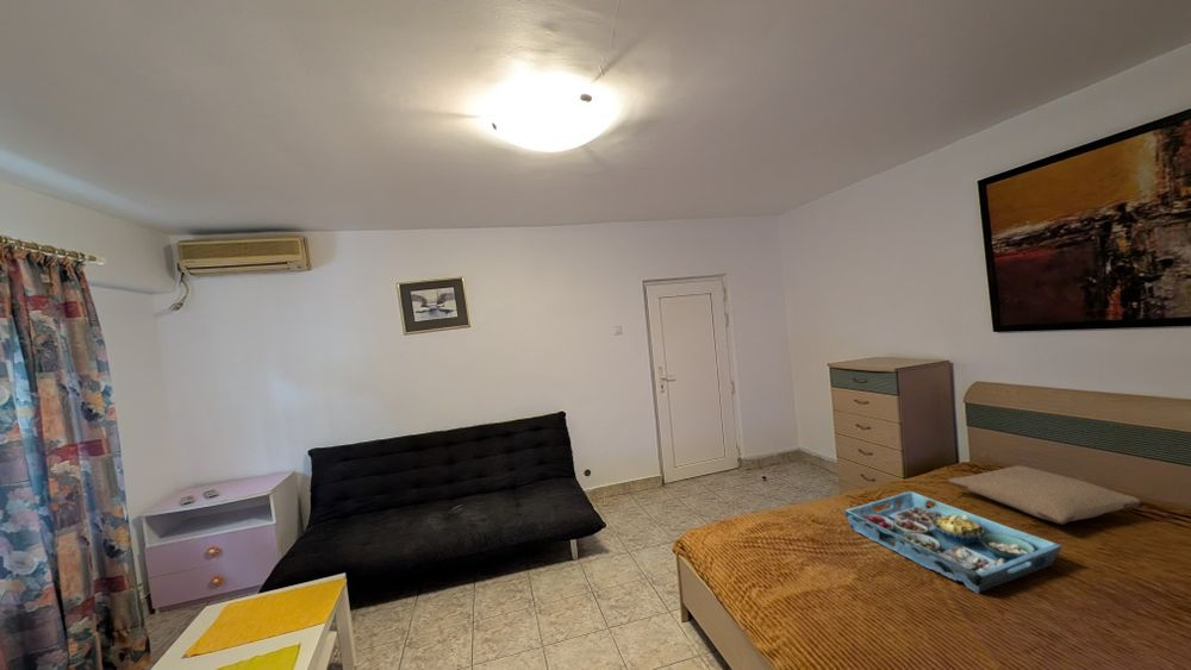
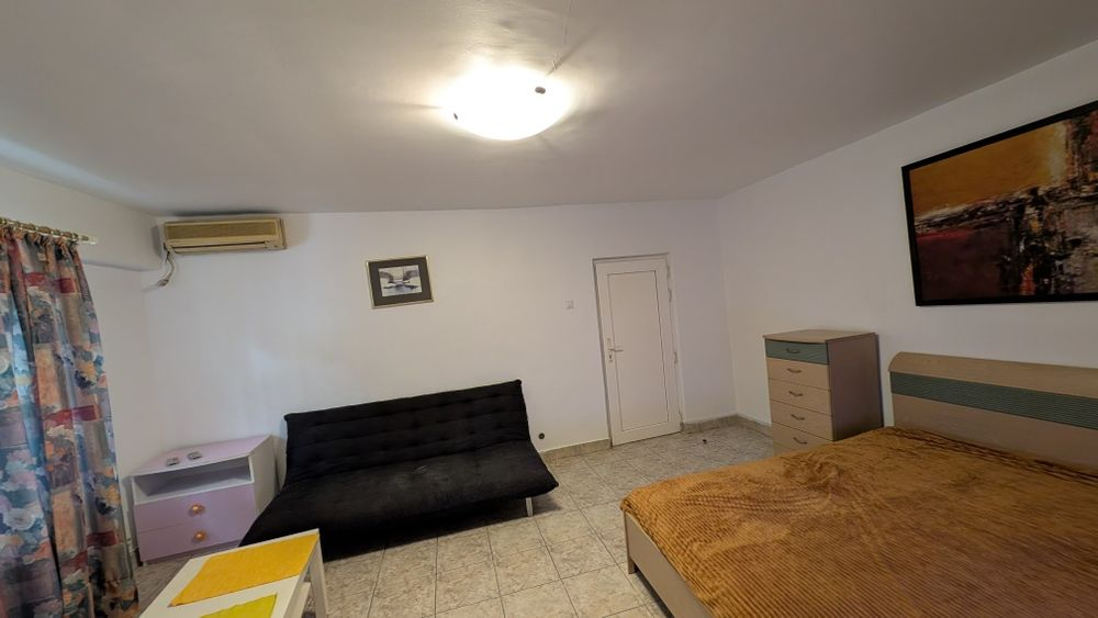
- serving tray [842,490,1062,595]
- pillow [947,464,1142,525]
